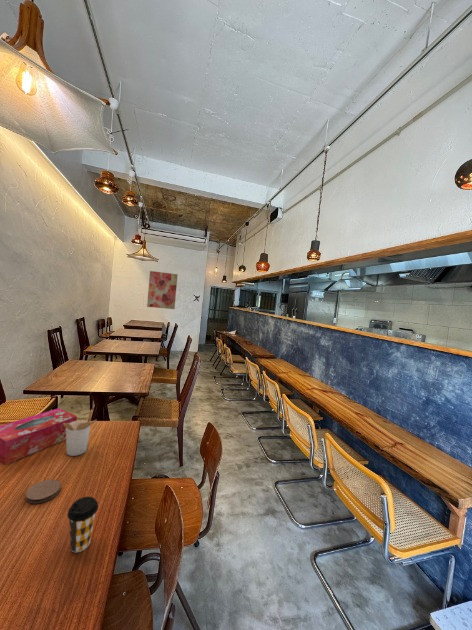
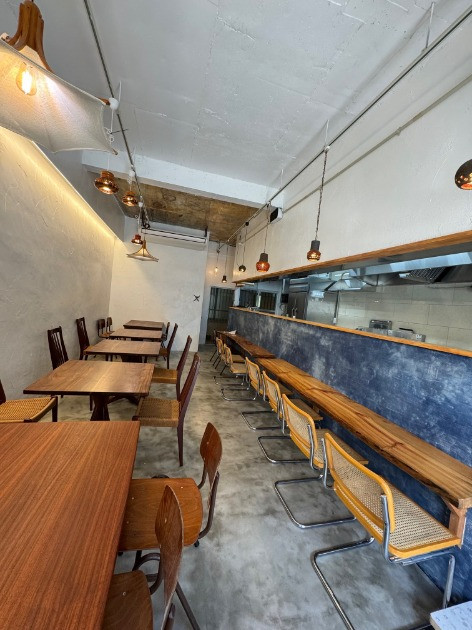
- coaster [25,479,61,504]
- wall art [146,270,179,310]
- utensil holder [63,409,98,457]
- coffee cup [66,496,99,553]
- tissue box [0,407,78,466]
